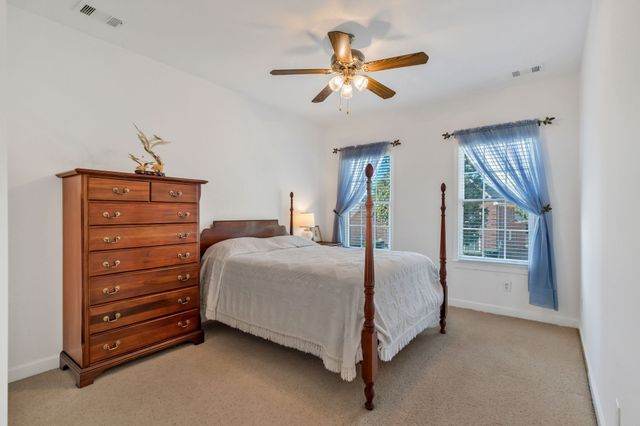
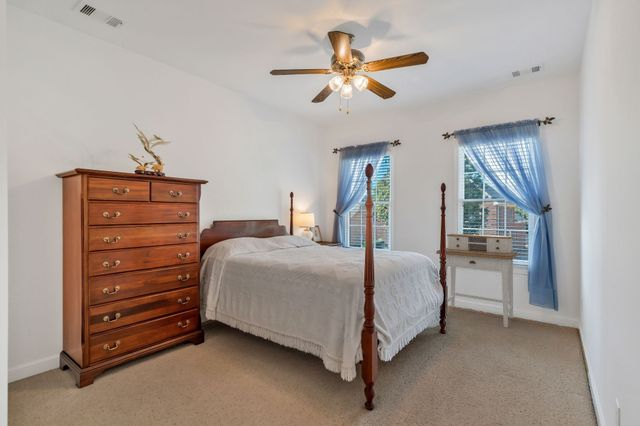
+ desk [435,233,519,328]
